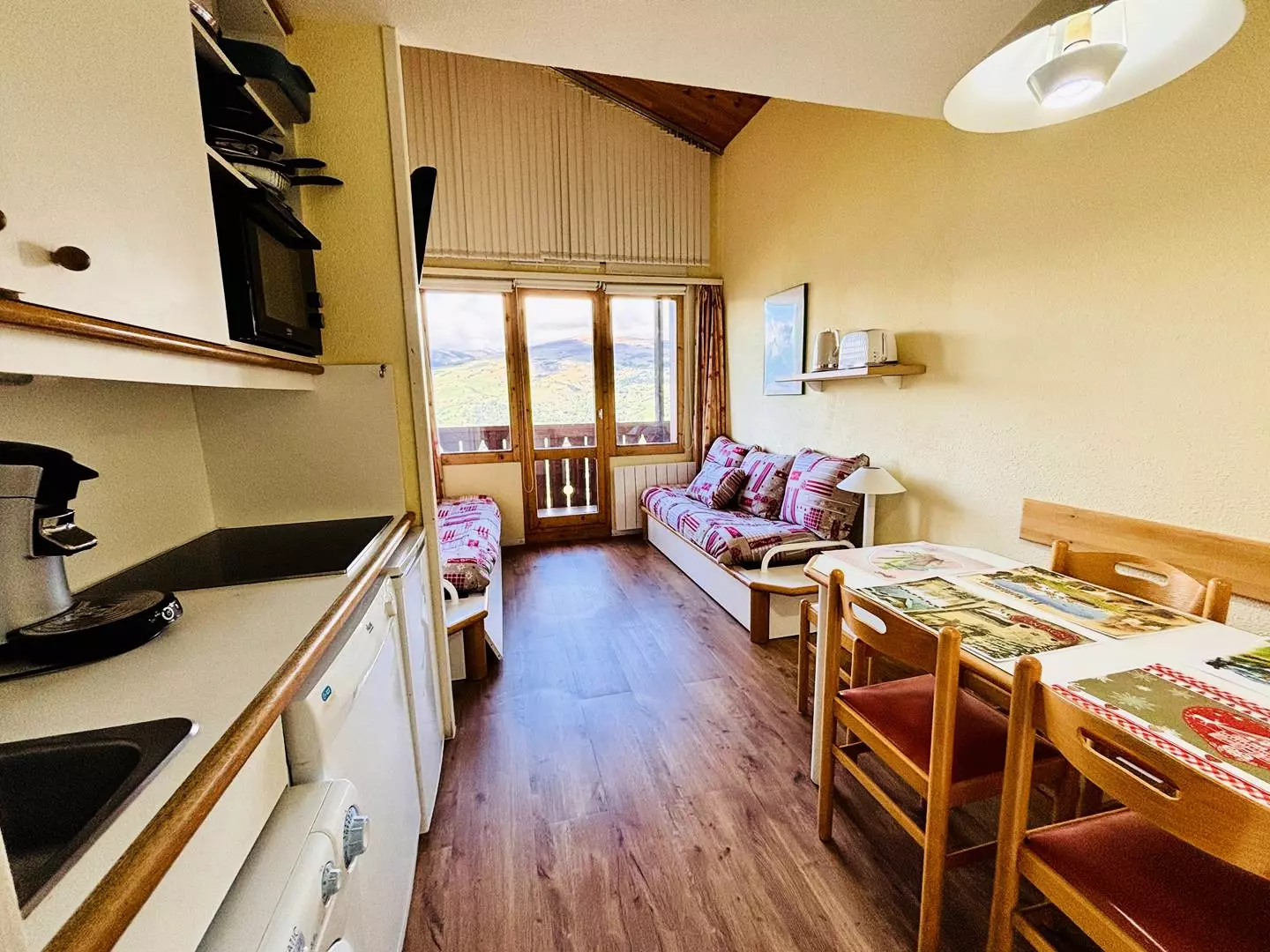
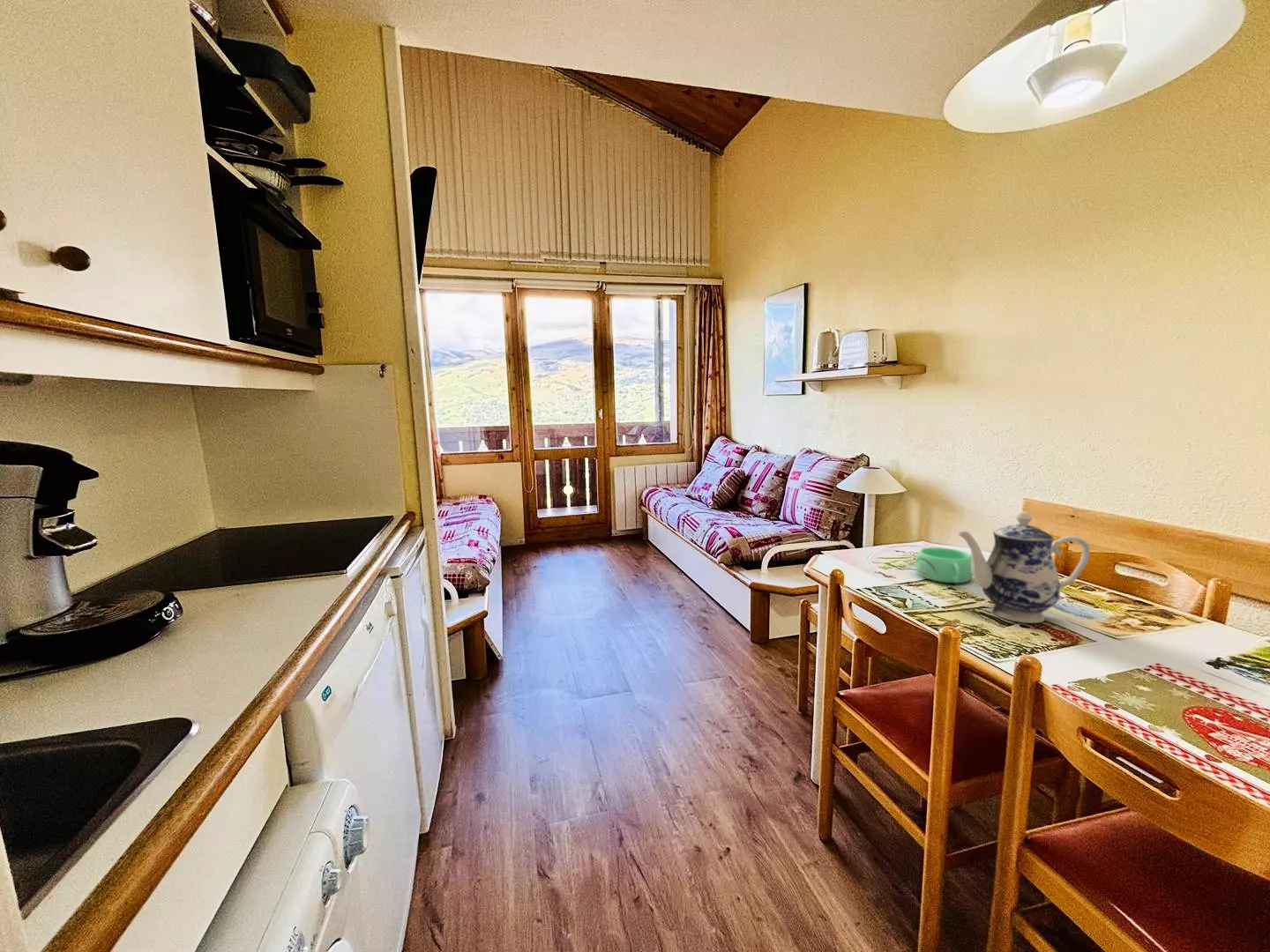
+ mug [915,547,974,584]
+ teapot [957,511,1091,624]
